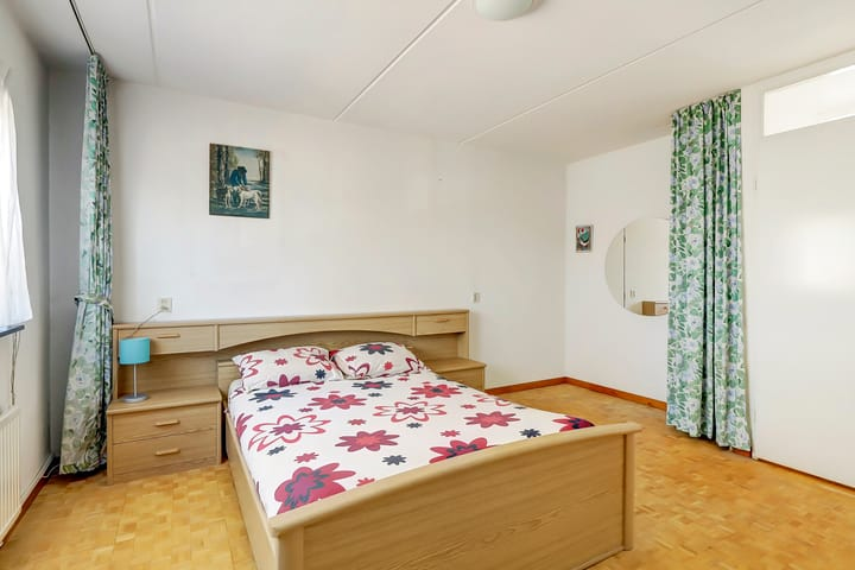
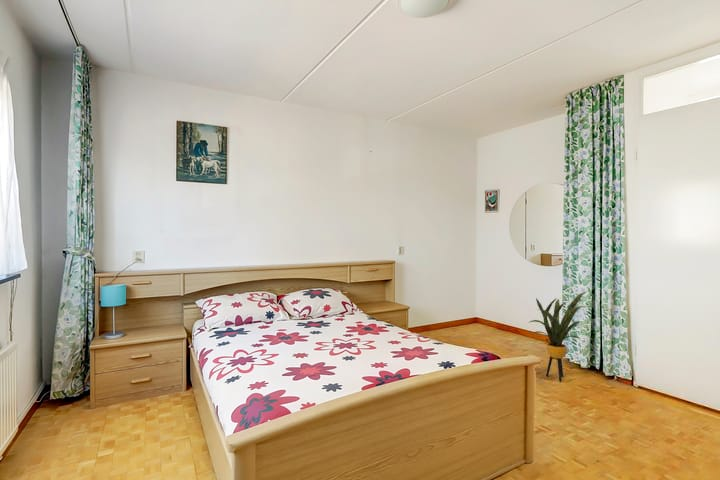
+ house plant [529,291,588,382]
